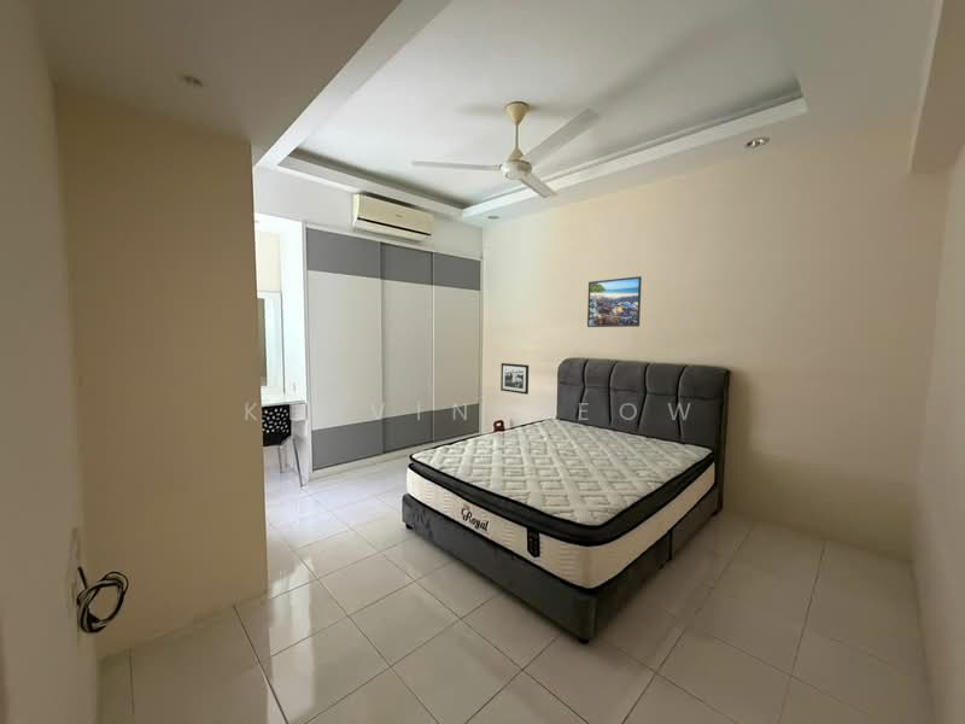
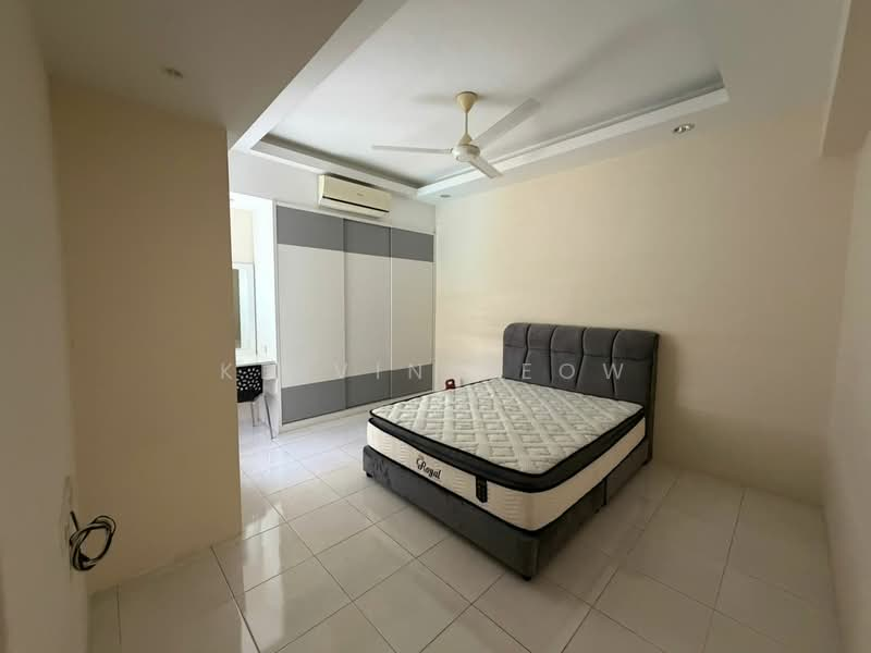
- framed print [586,275,643,328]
- picture frame [499,362,530,396]
